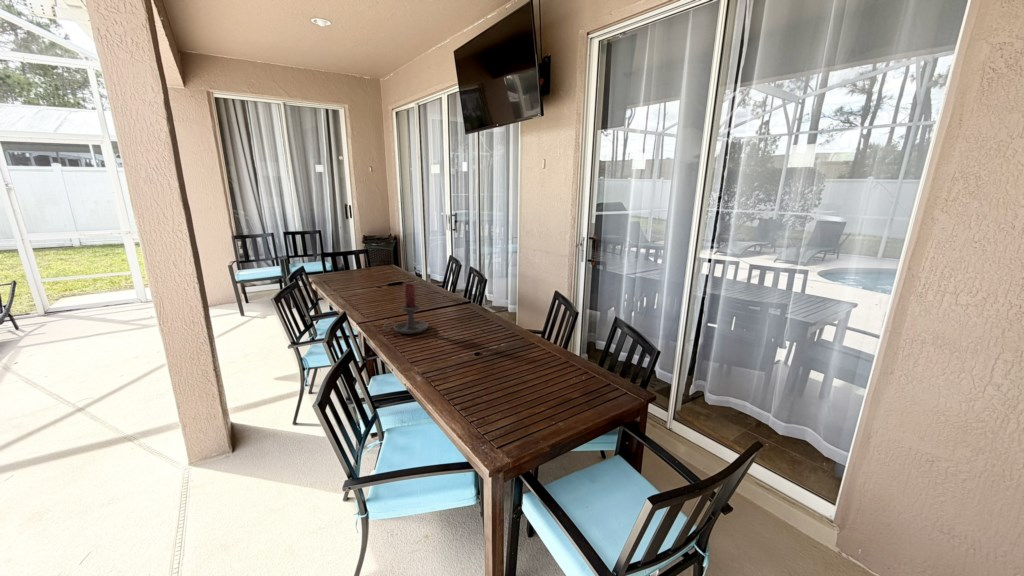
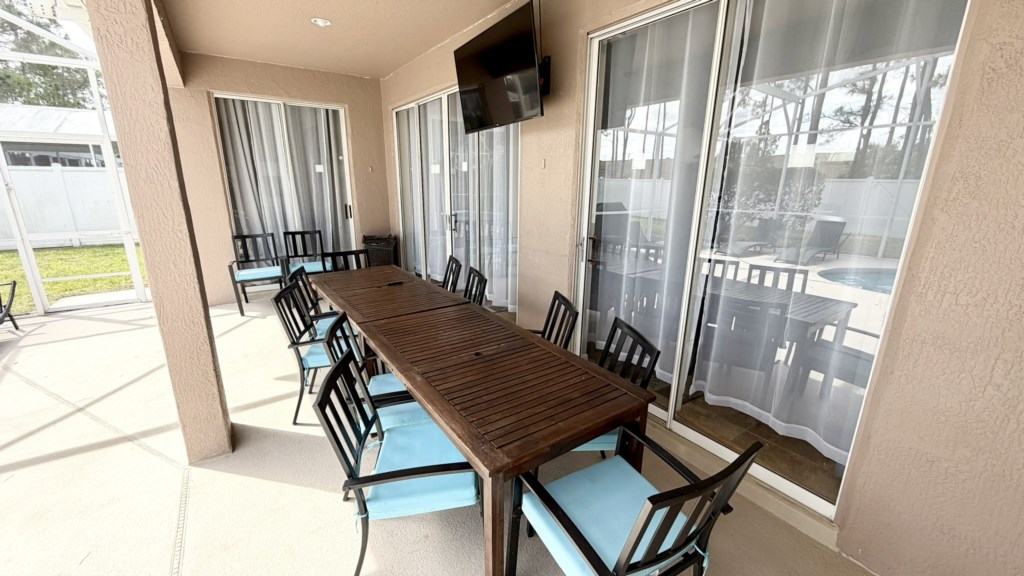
- candle holder [383,283,429,335]
